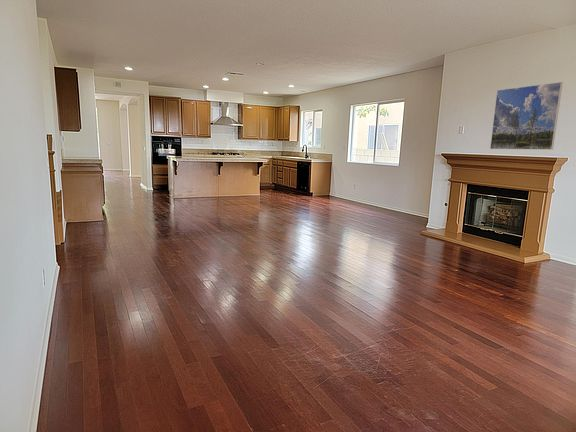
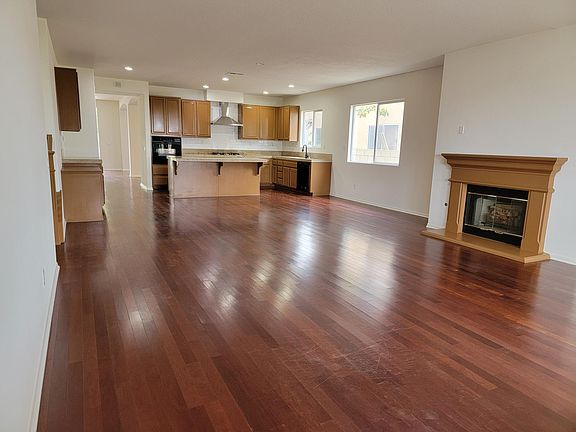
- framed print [489,81,564,151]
